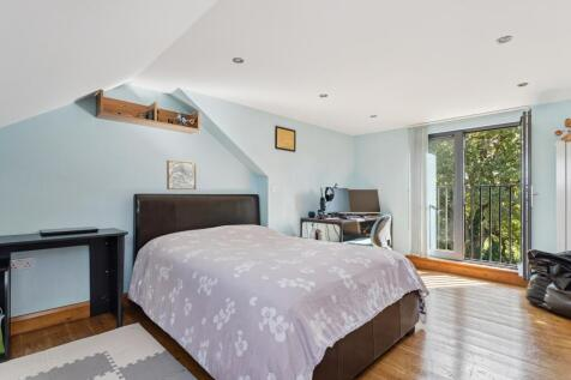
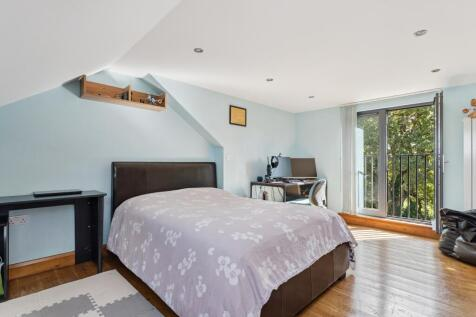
- wall art [166,159,197,191]
